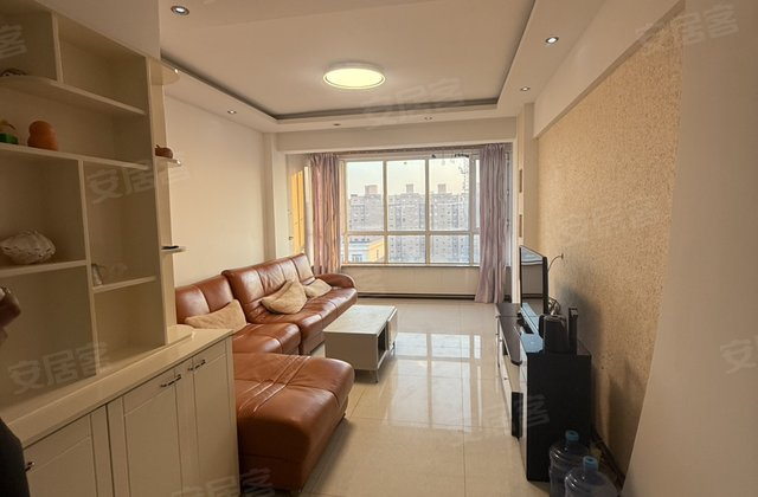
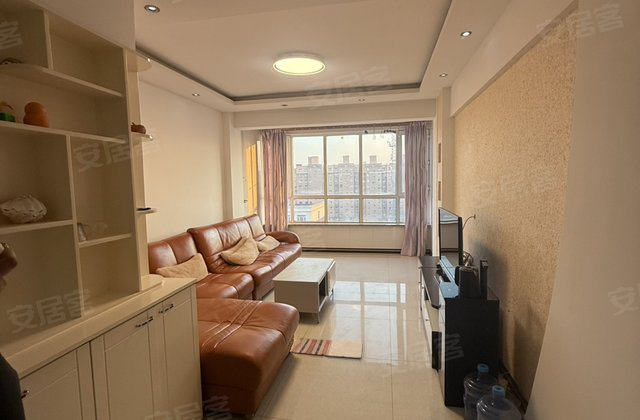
+ rug [289,337,363,359]
